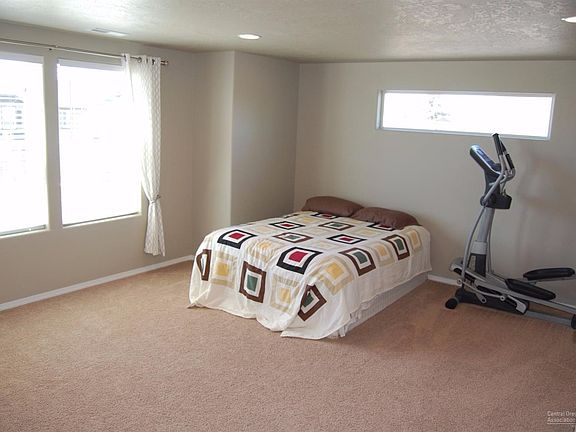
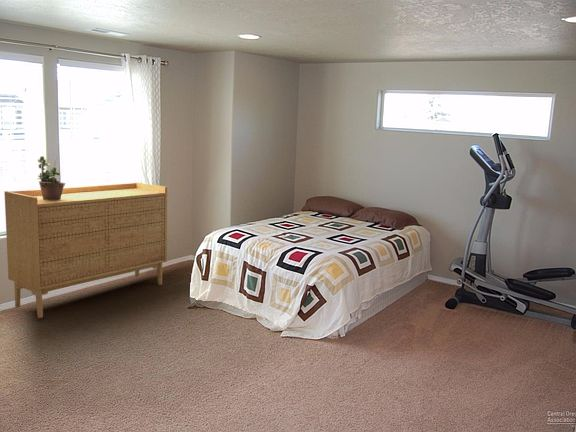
+ potted plant [36,155,66,200]
+ sideboard [3,182,168,319]
